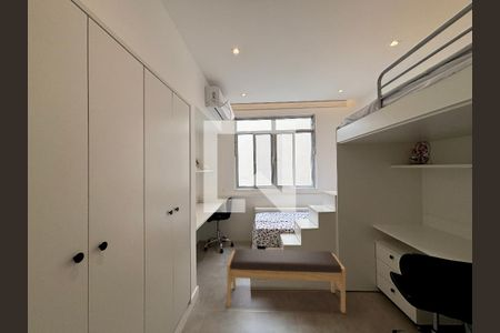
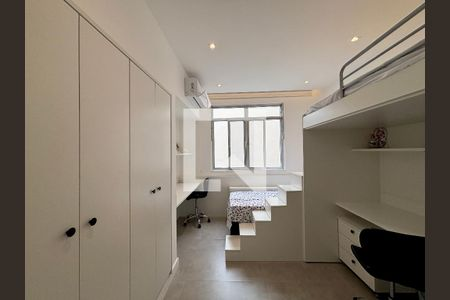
- bench [226,248,347,314]
